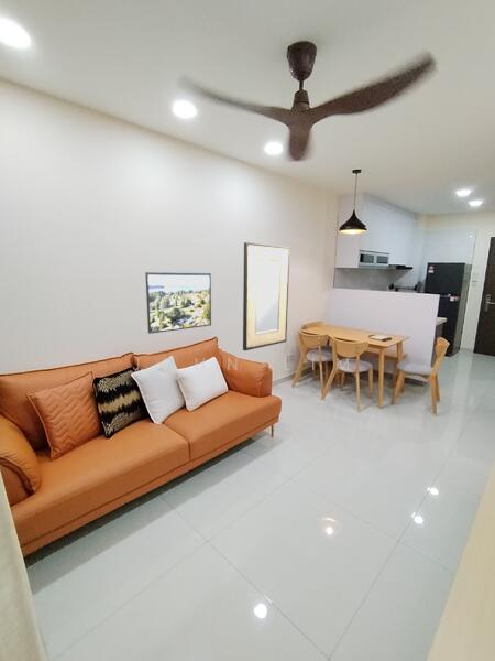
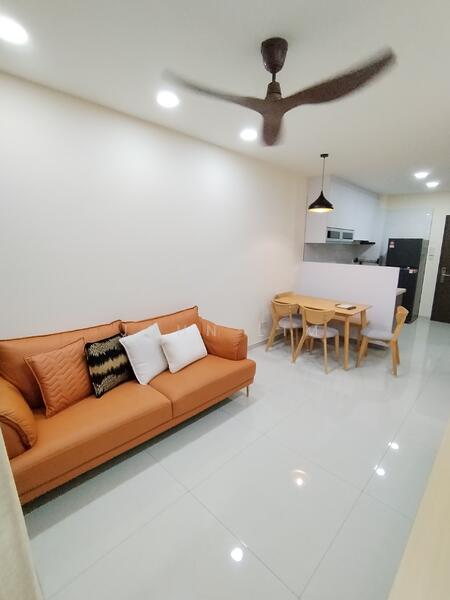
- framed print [144,271,212,335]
- home mirror [242,241,290,351]
